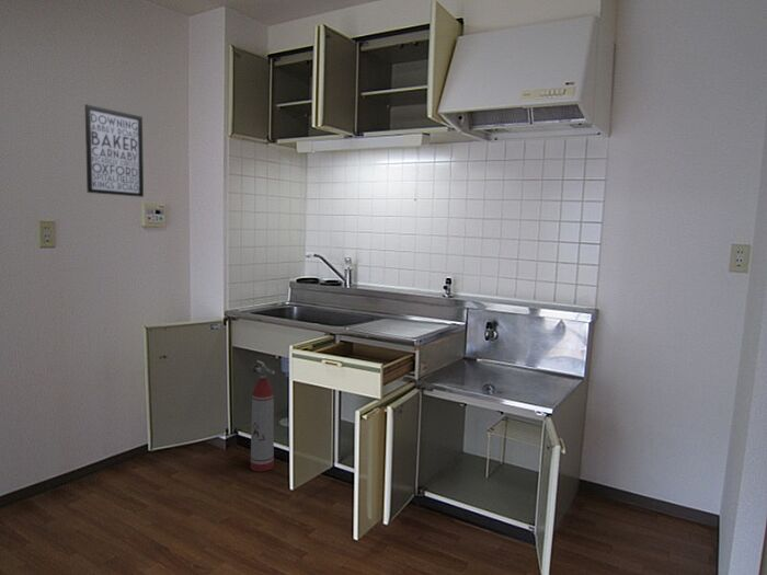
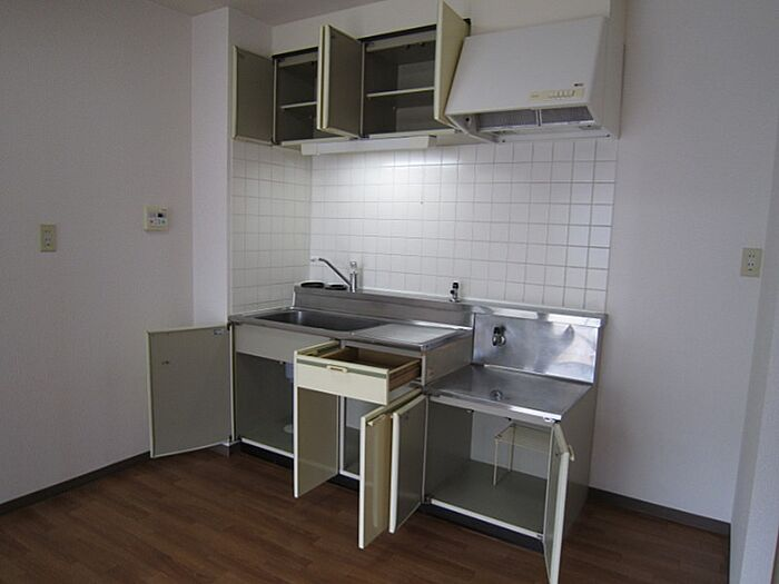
- fire extinguisher [250,359,276,473]
- wall art [84,103,145,198]
